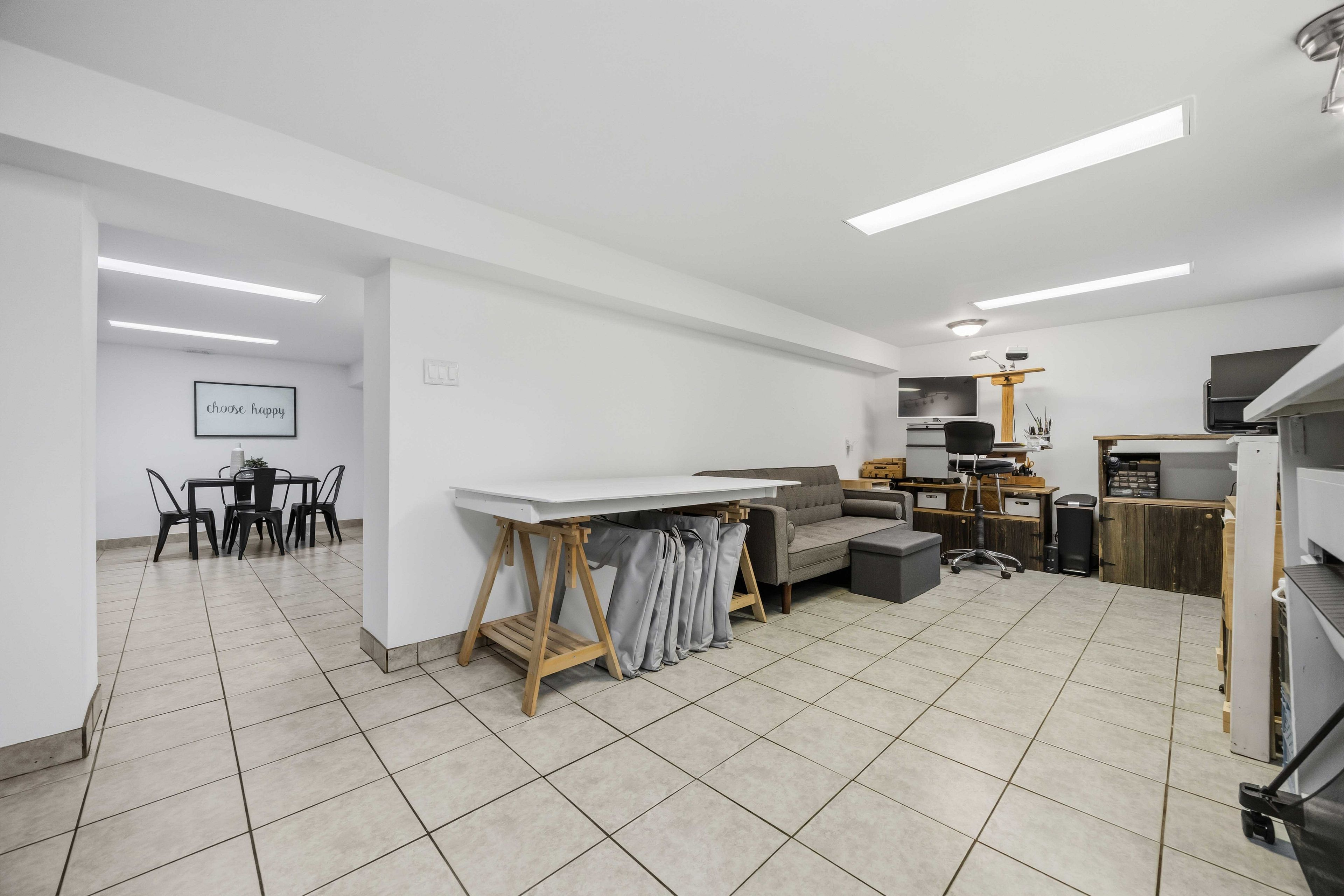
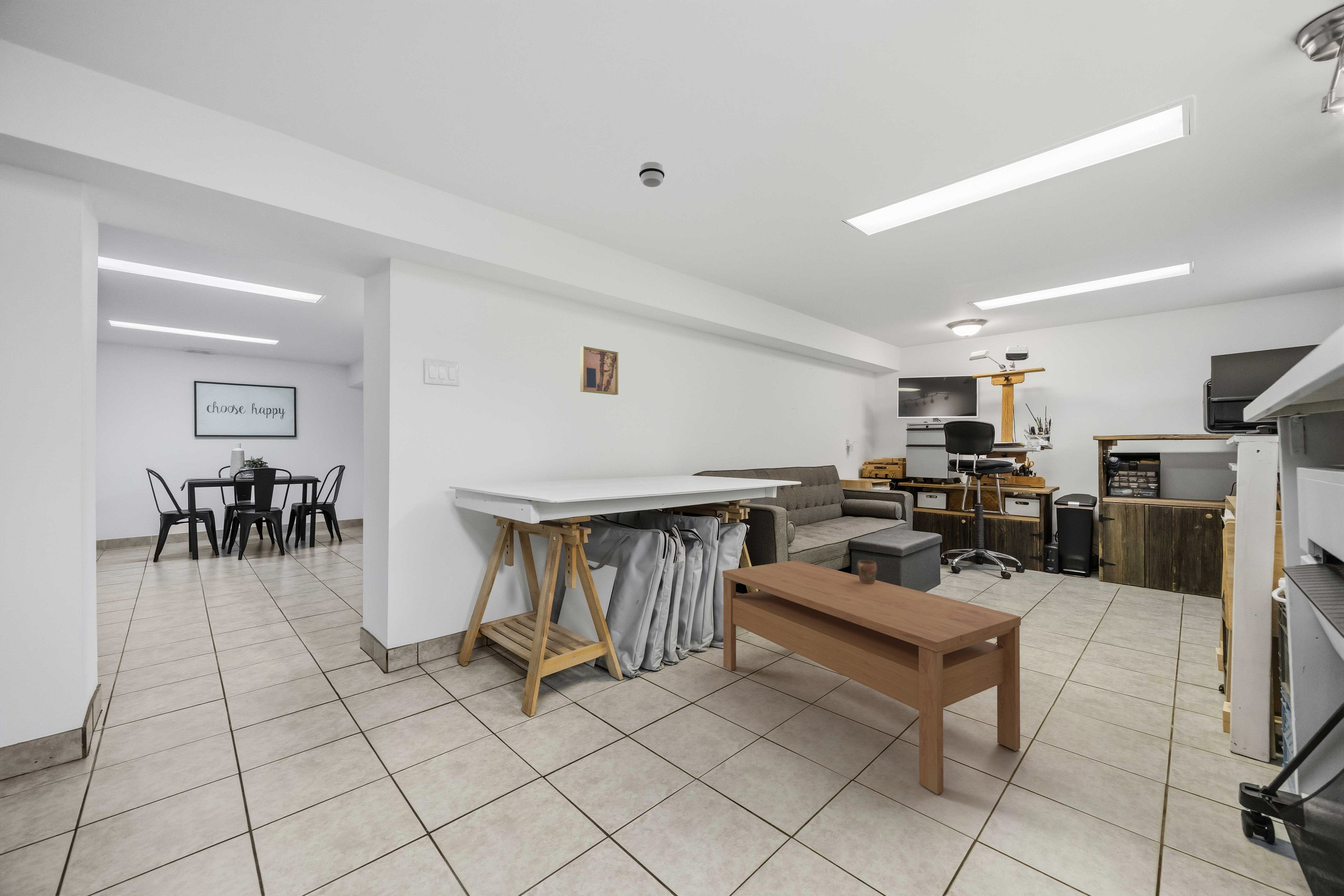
+ coffee table [722,560,1021,795]
+ smoke detector [639,162,665,188]
+ wall art [580,346,618,395]
+ mug [857,560,877,584]
